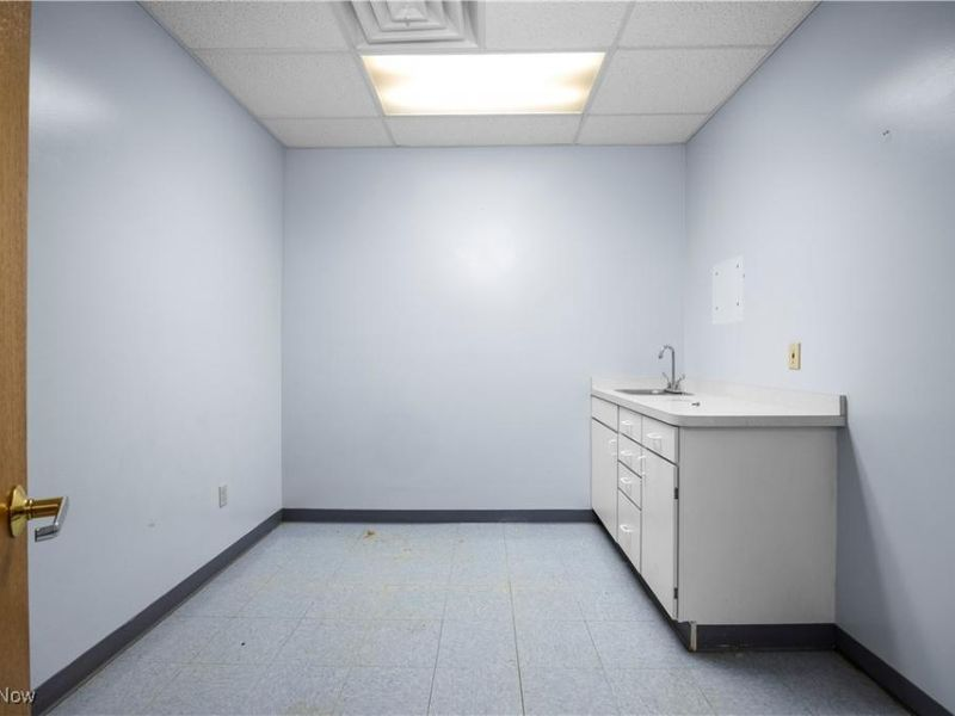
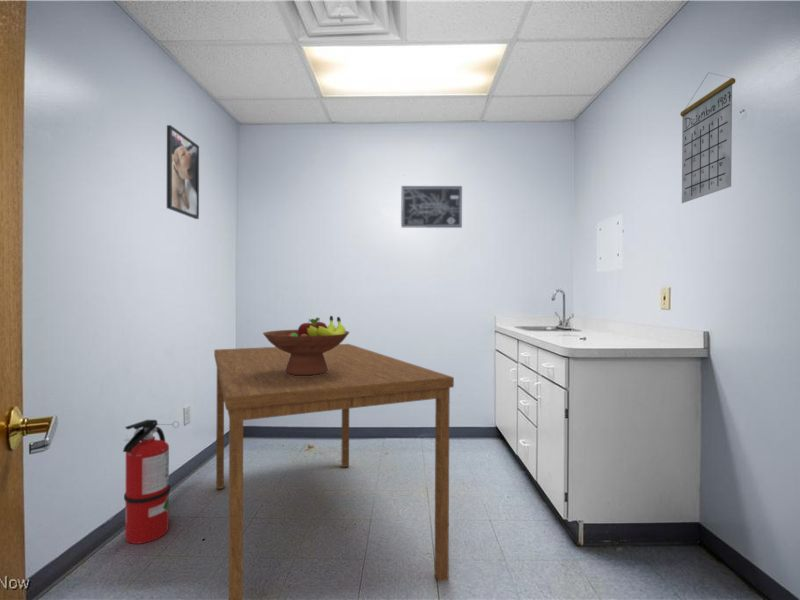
+ fruit bowl [262,315,350,376]
+ calendar [679,72,736,204]
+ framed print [166,124,200,220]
+ fire extinguisher [122,419,180,545]
+ wall art [400,185,463,229]
+ dining table [213,343,455,600]
